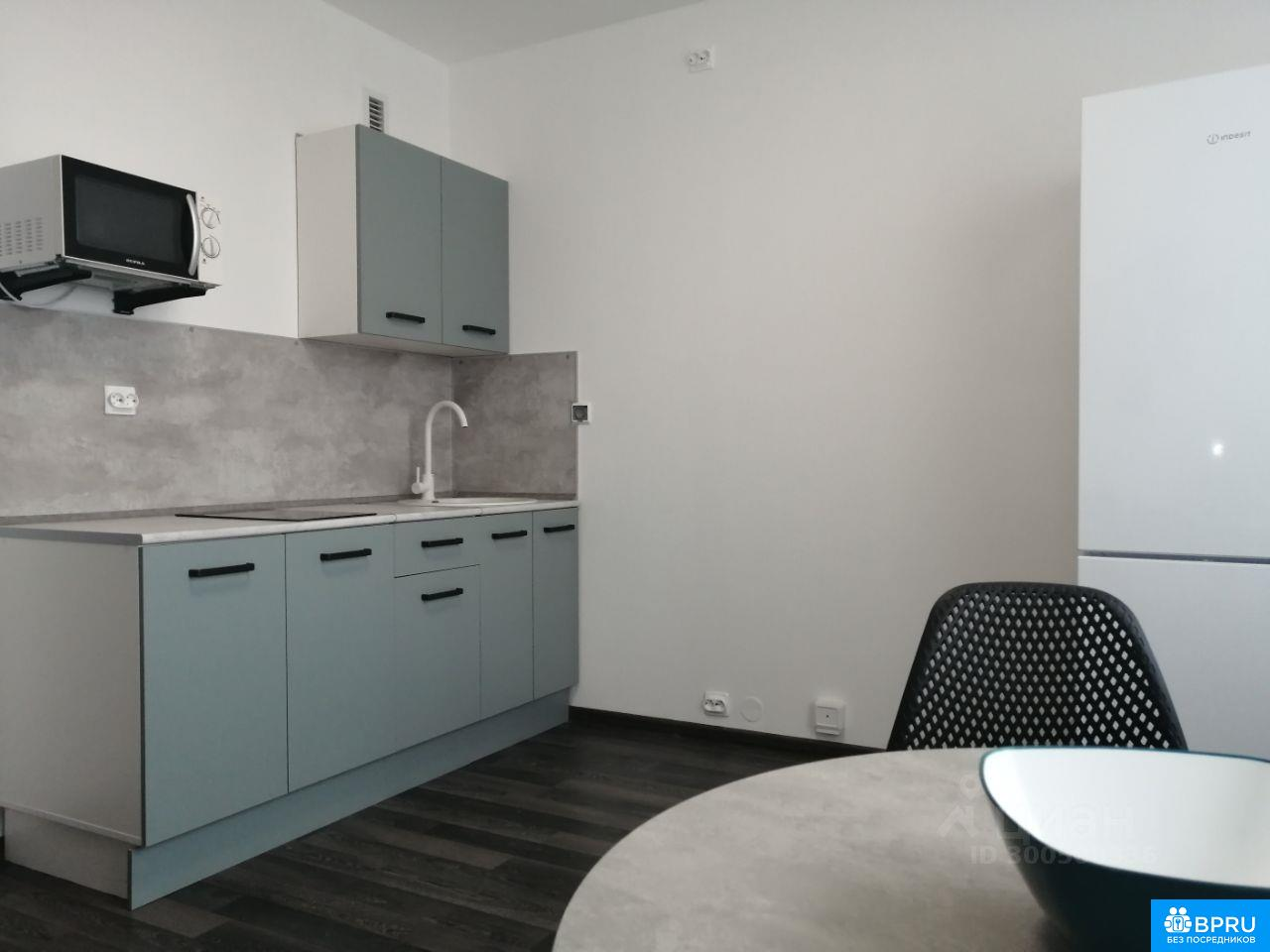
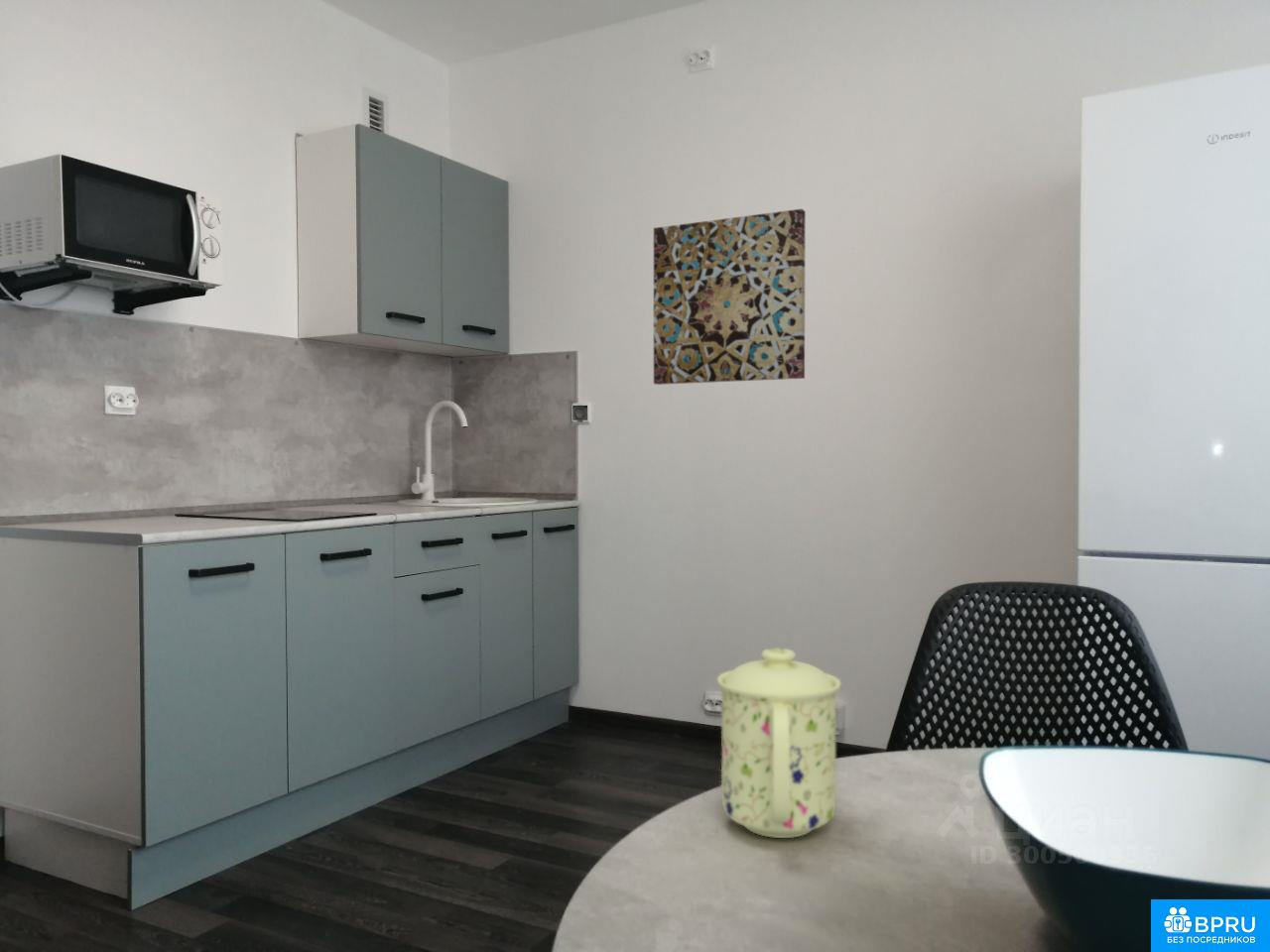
+ mug [716,648,842,839]
+ wall art [653,208,807,386]
